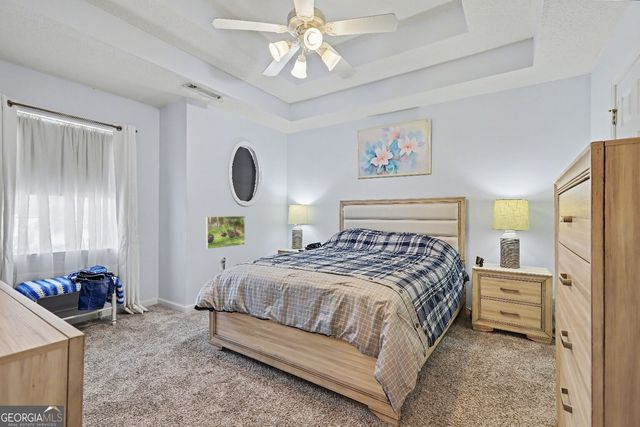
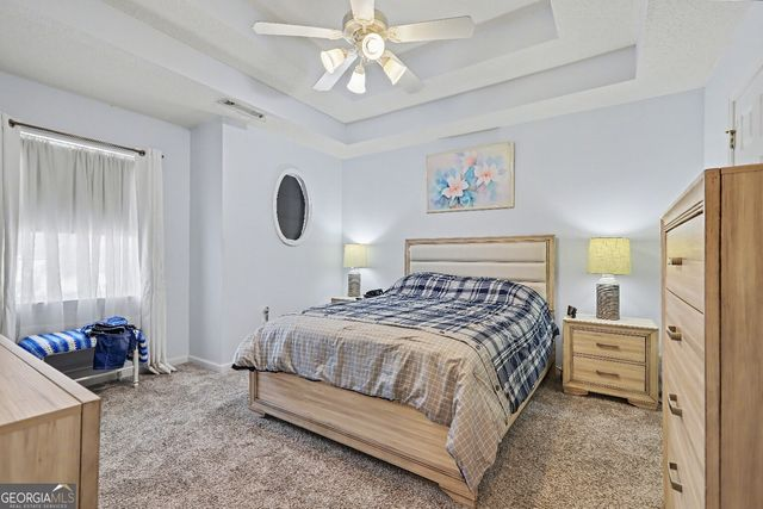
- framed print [205,215,246,250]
